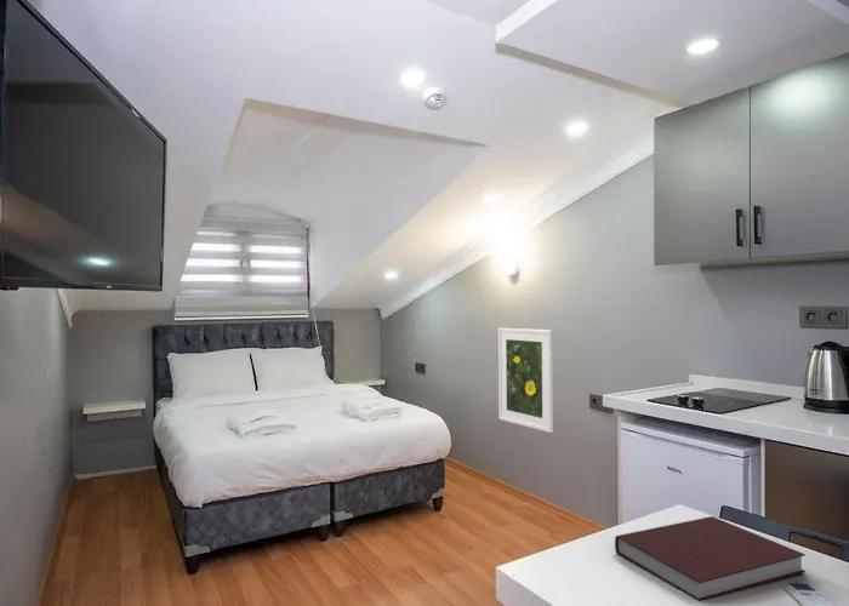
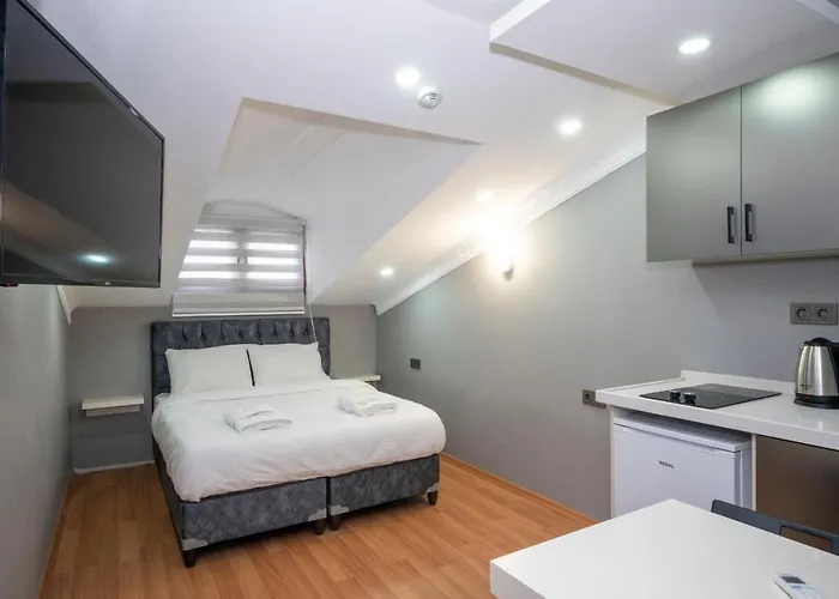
- notebook [614,515,807,602]
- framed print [497,327,554,434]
